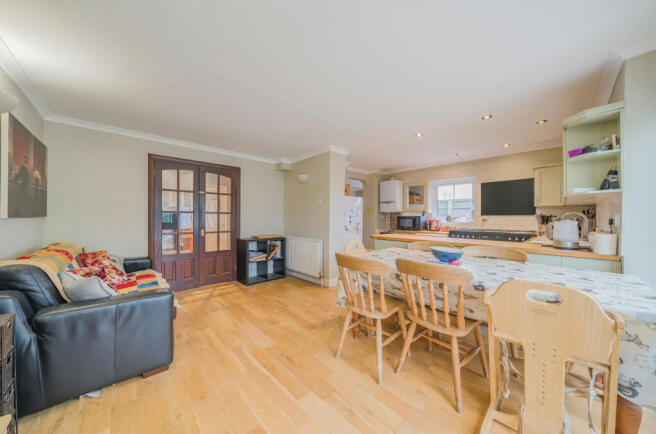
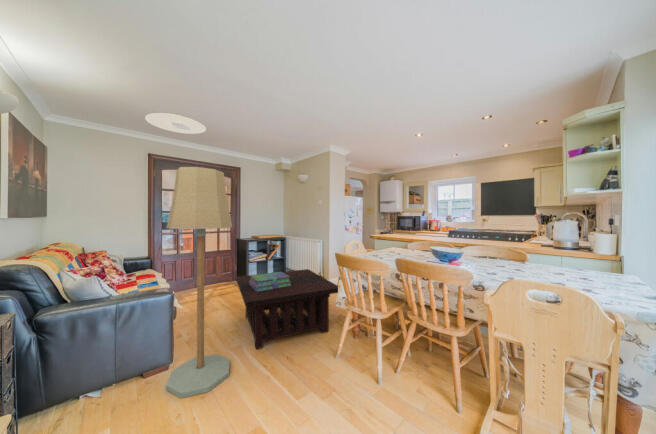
+ coffee table [235,268,339,350]
+ ceiling light [144,112,207,135]
+ stack of books [249,271,291,292]
+ floor lamp [165,166,233,399]
